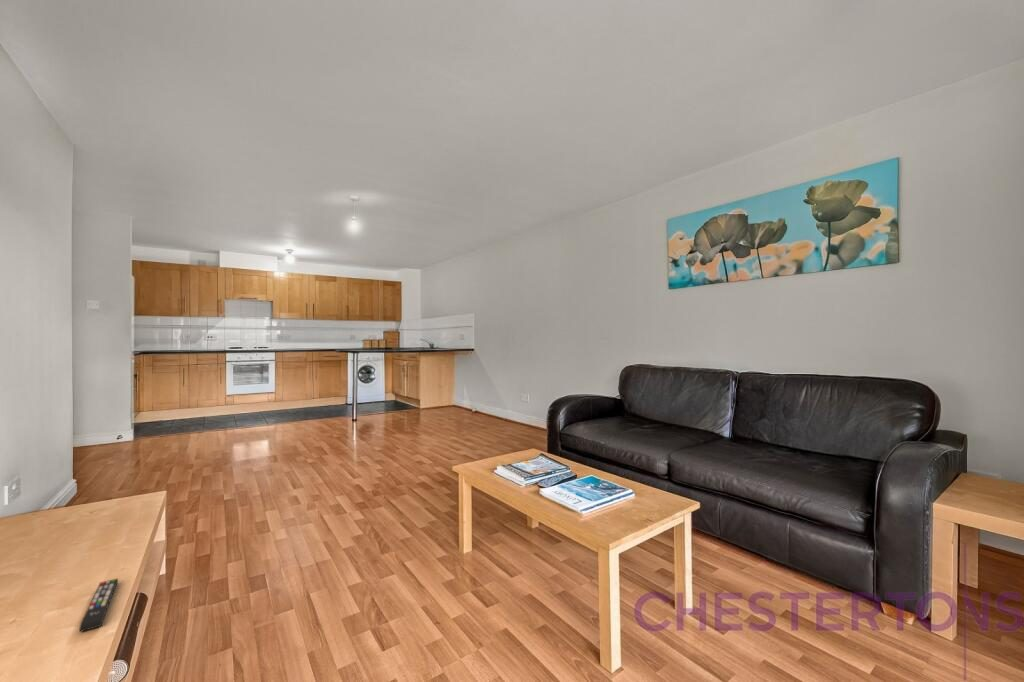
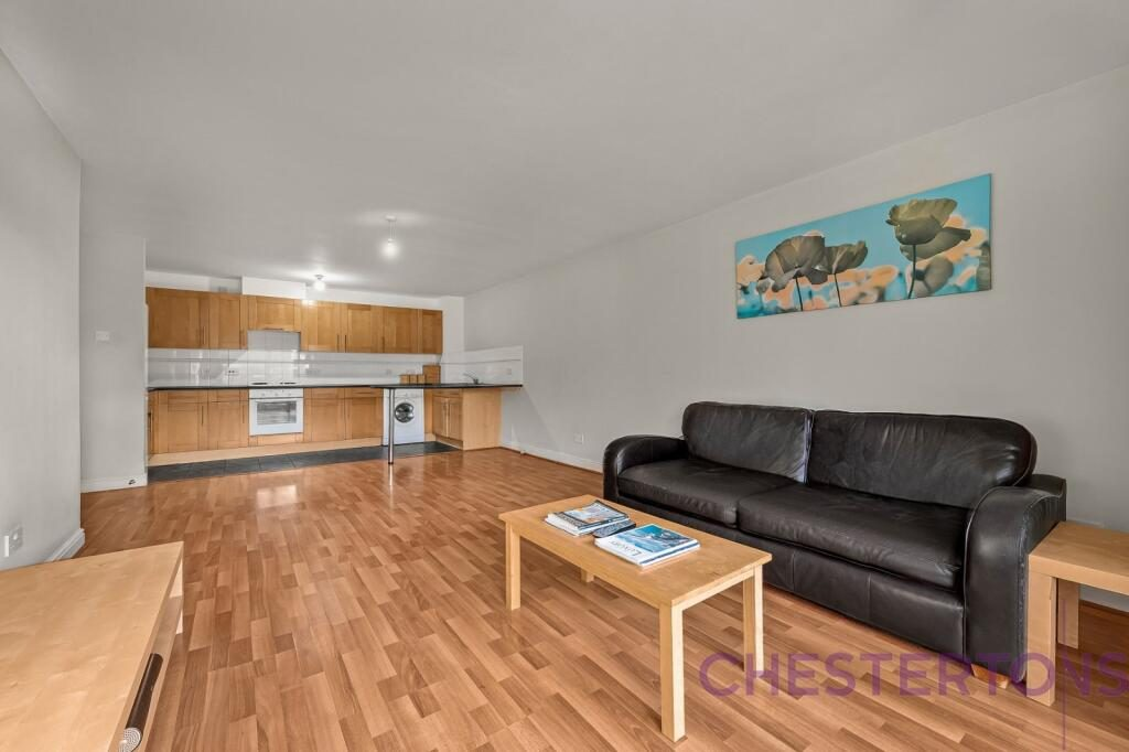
- remote control [78,577,119,633]
